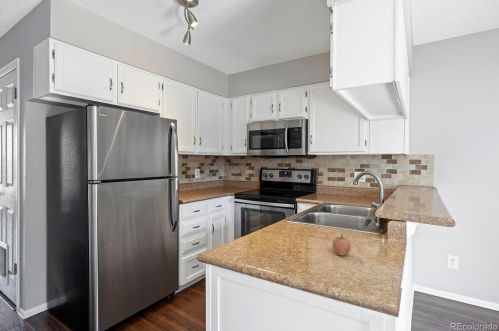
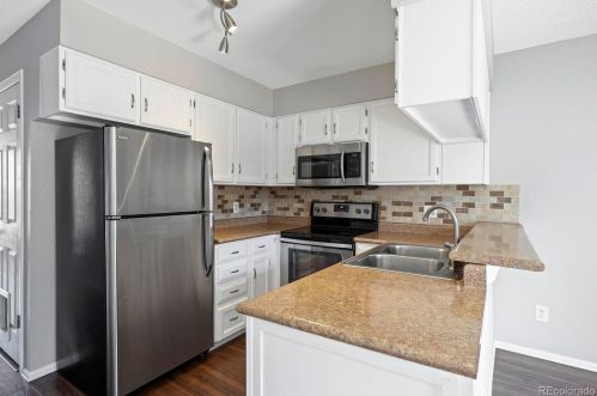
- fruit [332,232,352,257]
